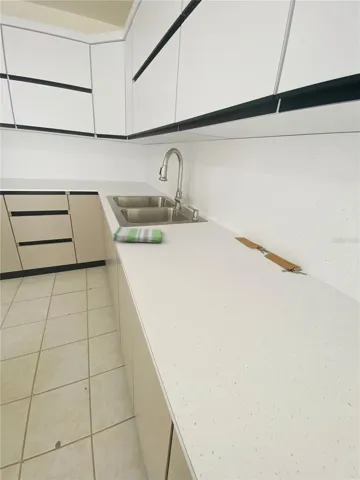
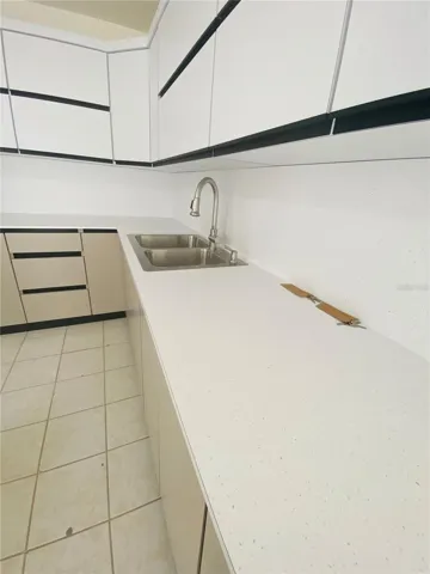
- dish towel [111,225,163,243]
